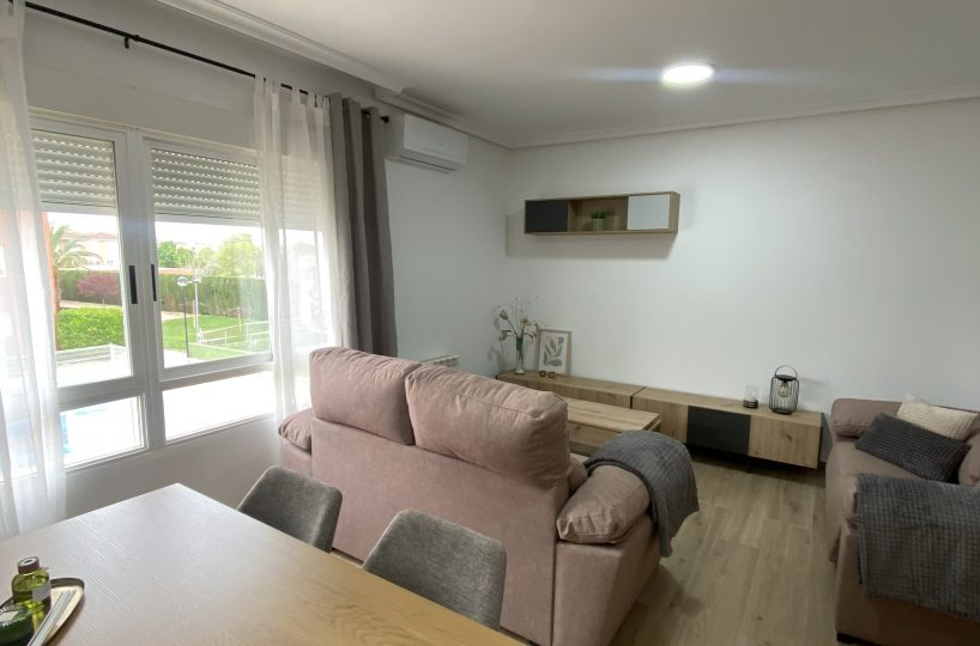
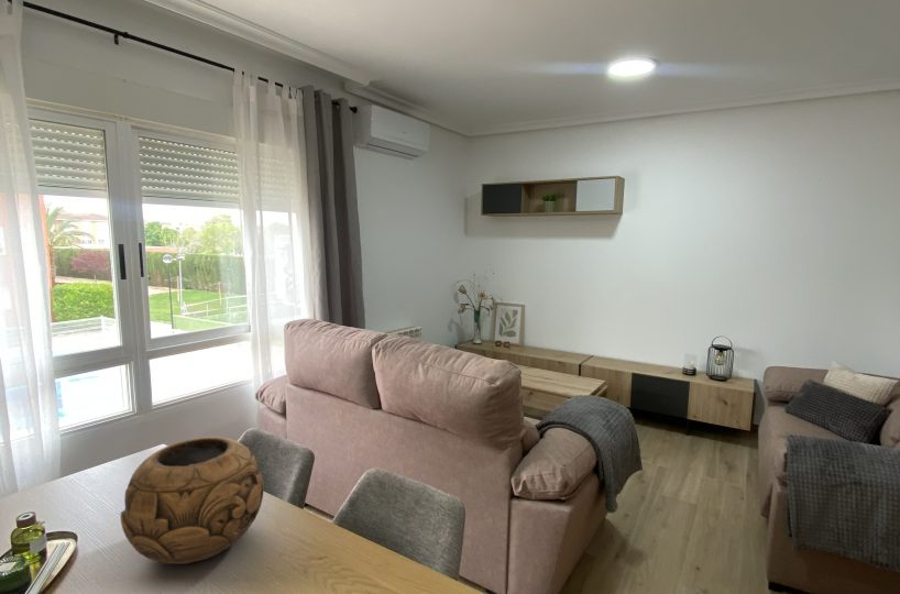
+ decorative bowl [120,436,265,565]
